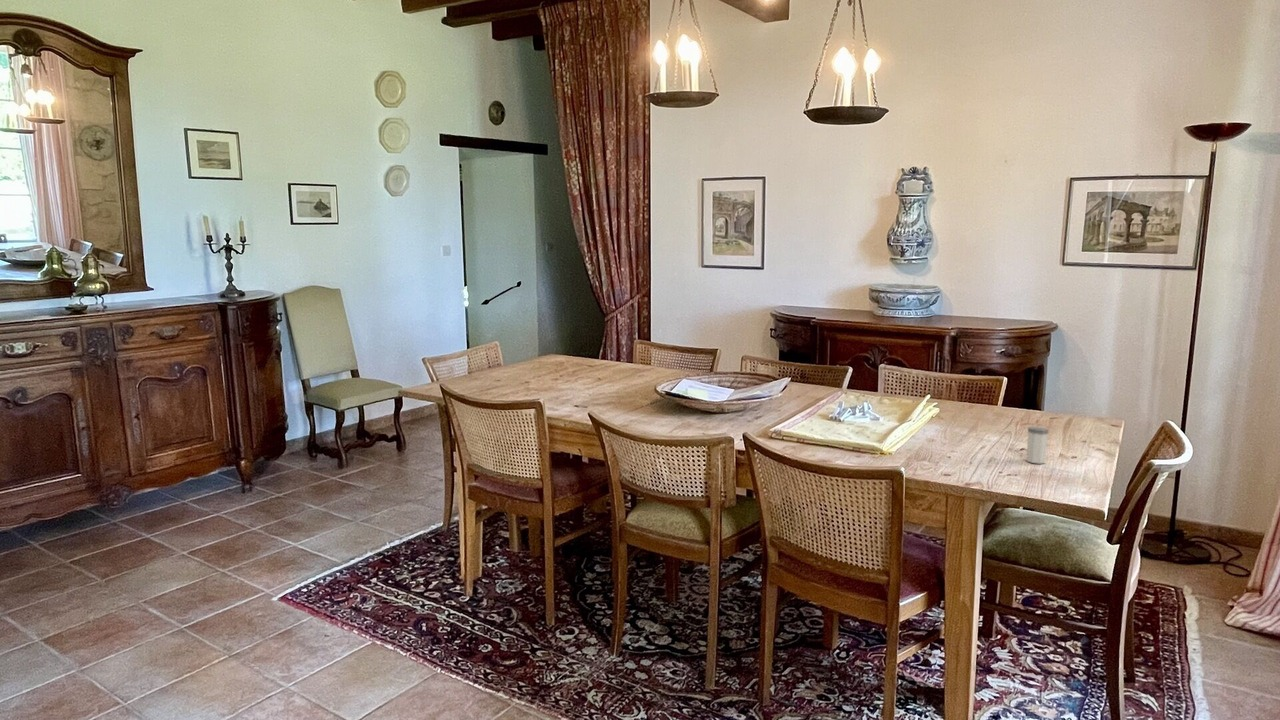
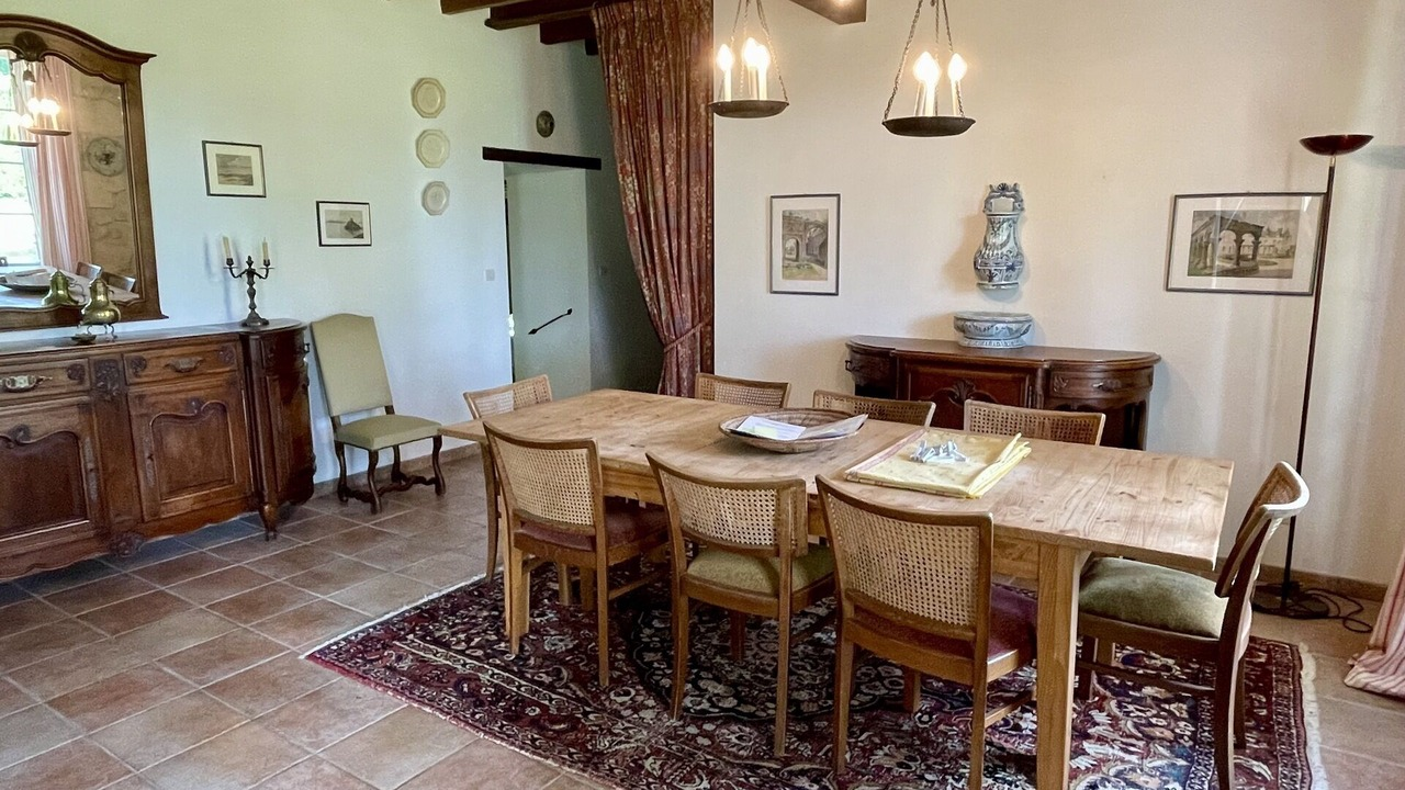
- salt shaker [1025,425,1050,465]
